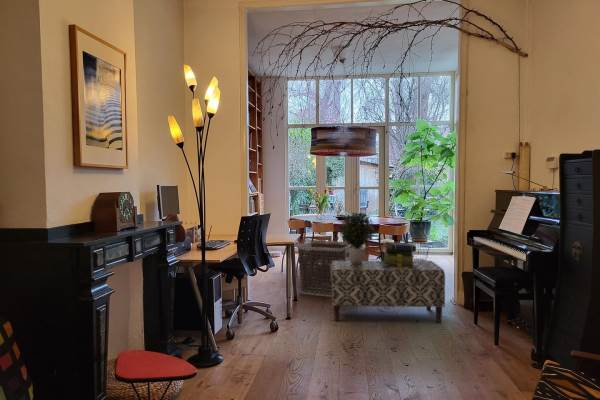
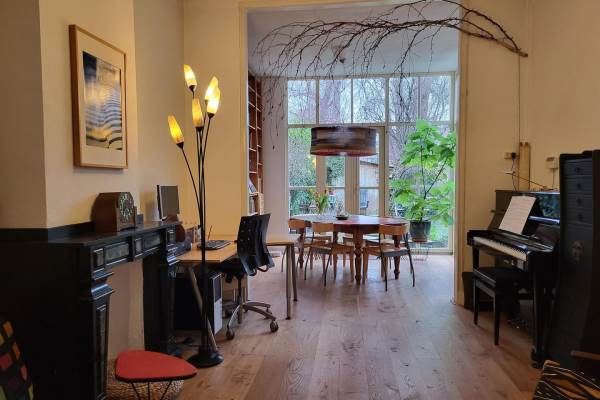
- bench [331,260,446,324]
- stack of books [382,241,417,267]
- clothes hamper [297,240,351,298]
- potted plant [338,212,376,264]
